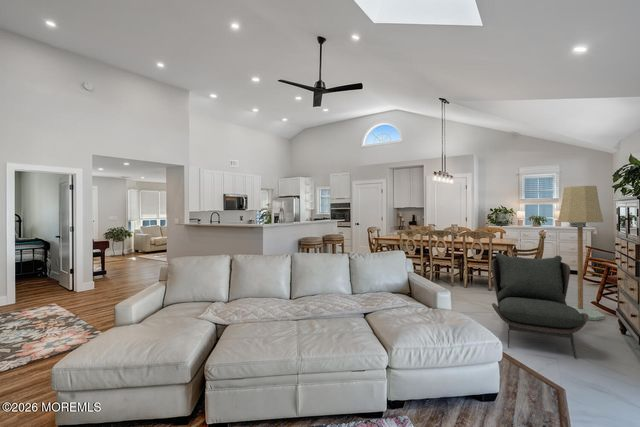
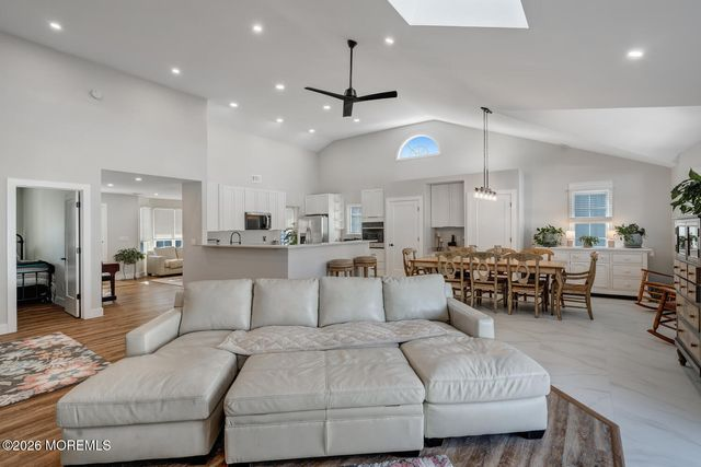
- floor lamp [557,185,606,321]
- armless chair [490,252,589,359]
